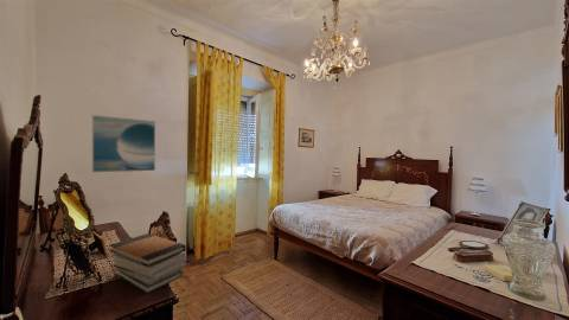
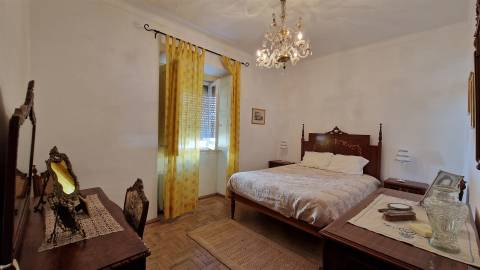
- book stack [108,232,187,294]
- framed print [91,114,156,173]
